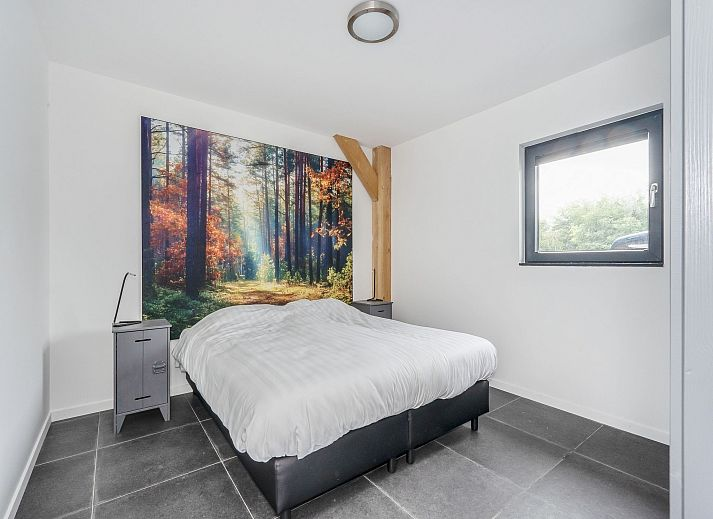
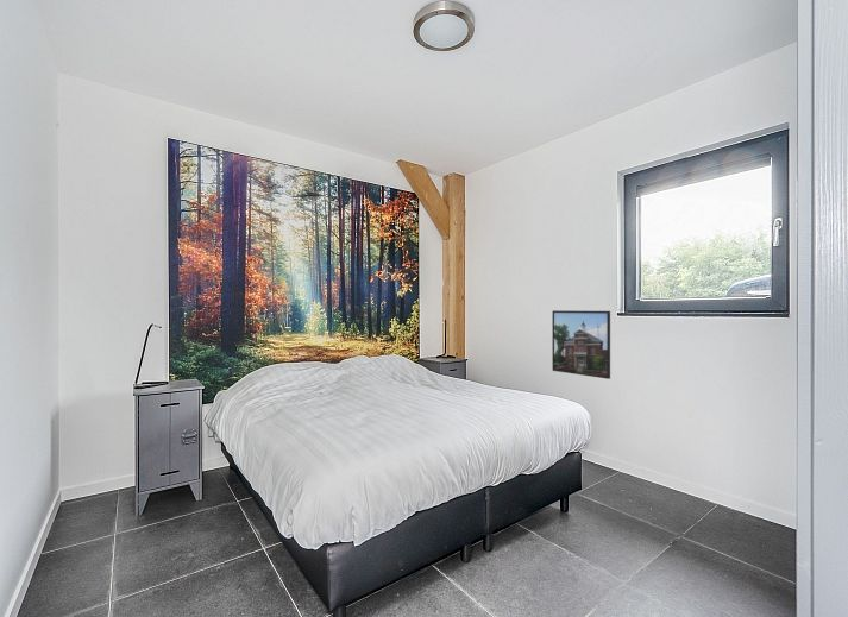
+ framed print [551,309,611,380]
